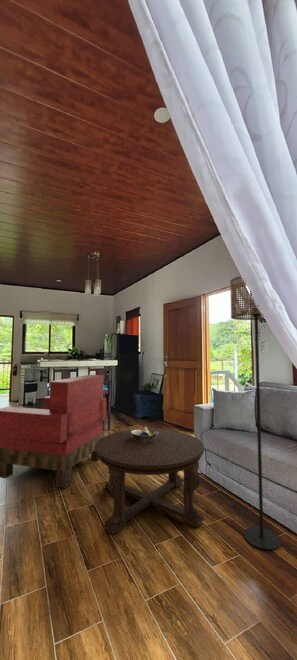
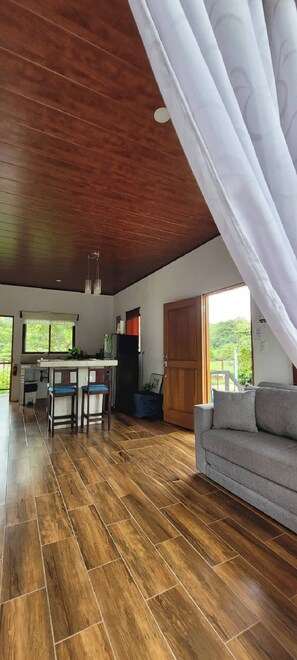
- decorative bowl [131,426,159,442]
- armchair [0,374,107,489]
- coffee table [95,427,205,535]
- floor lamp [229,276,281,551]
